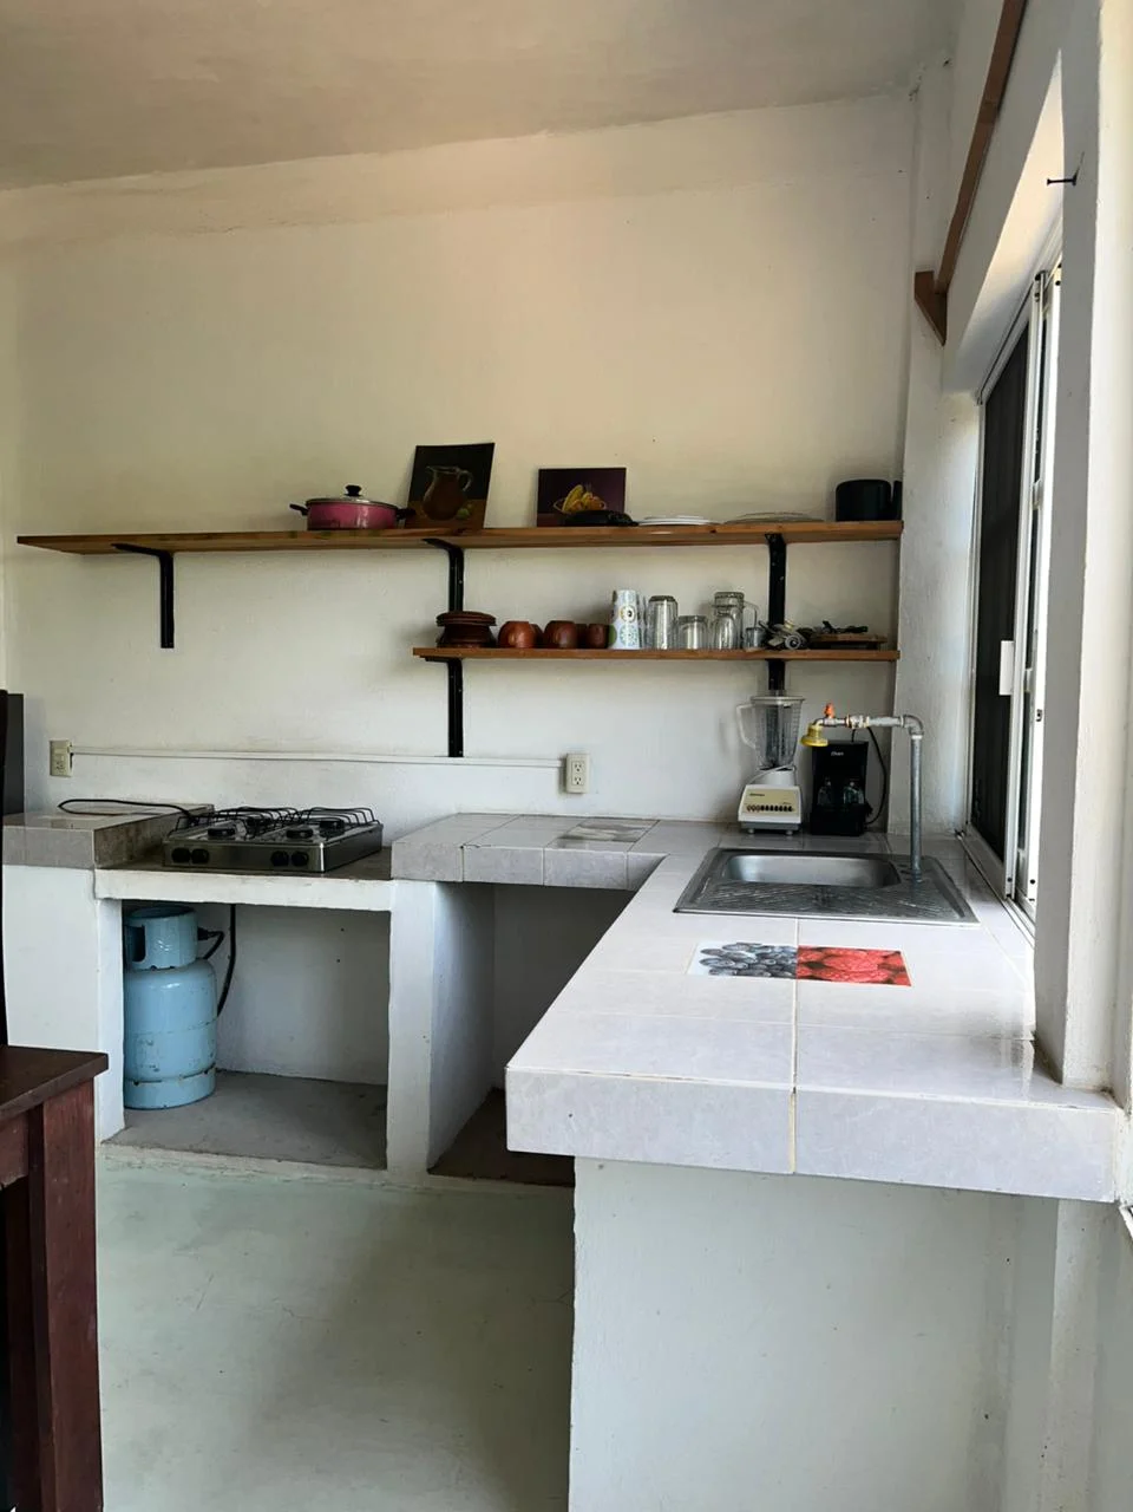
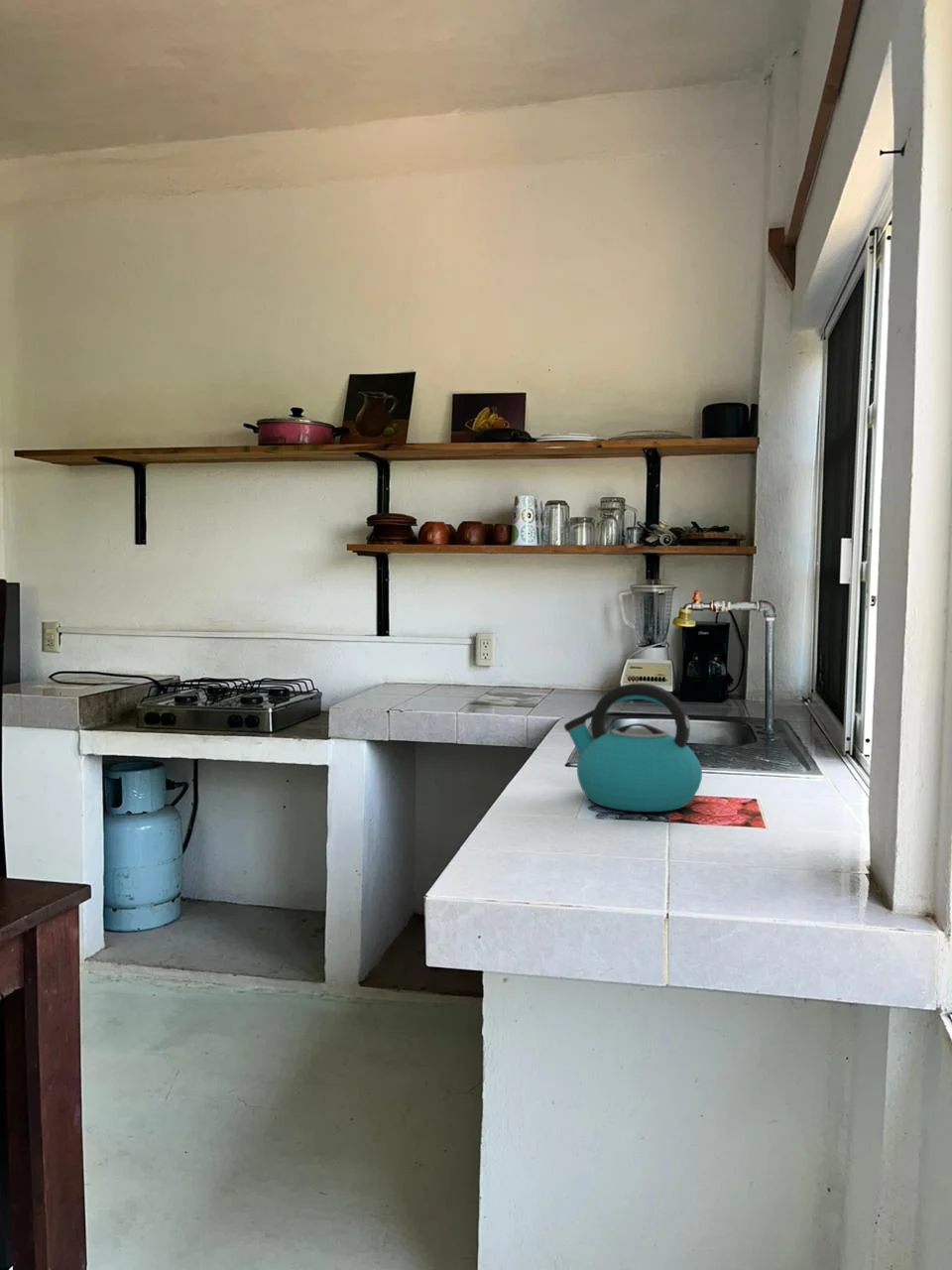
+ kettle [563,683,703,813]
